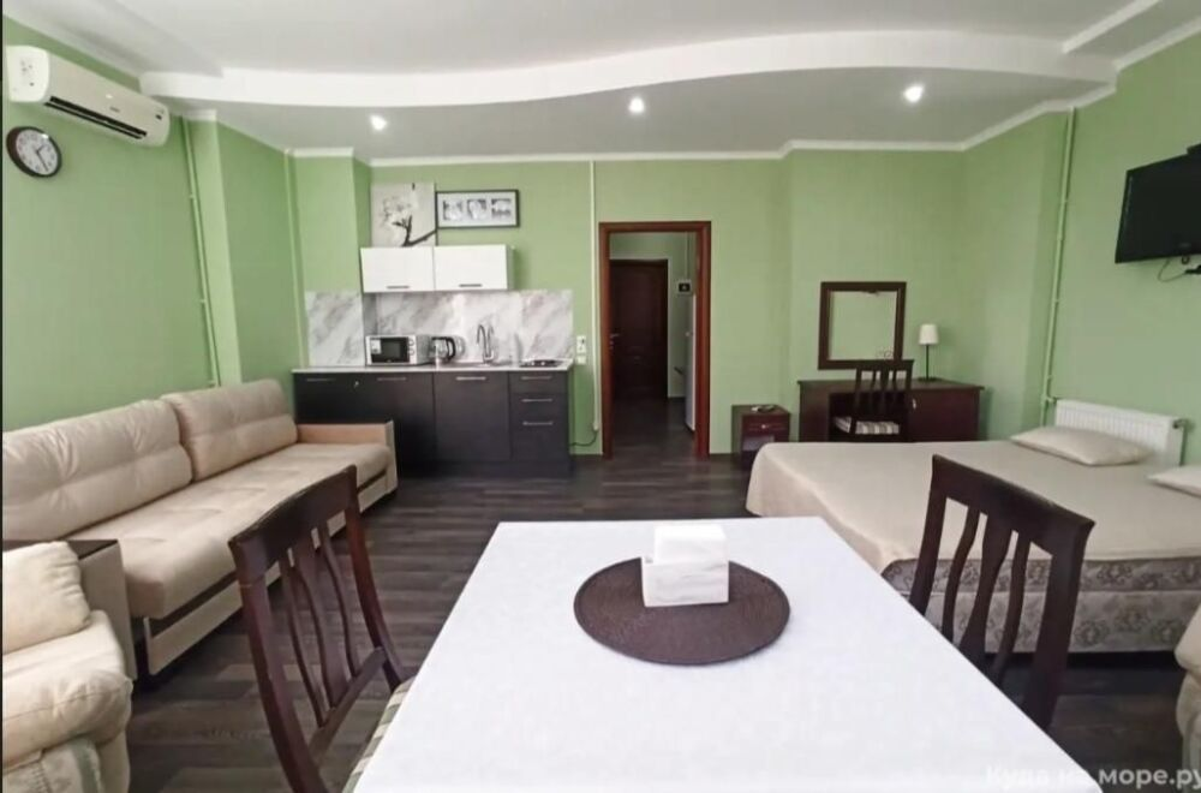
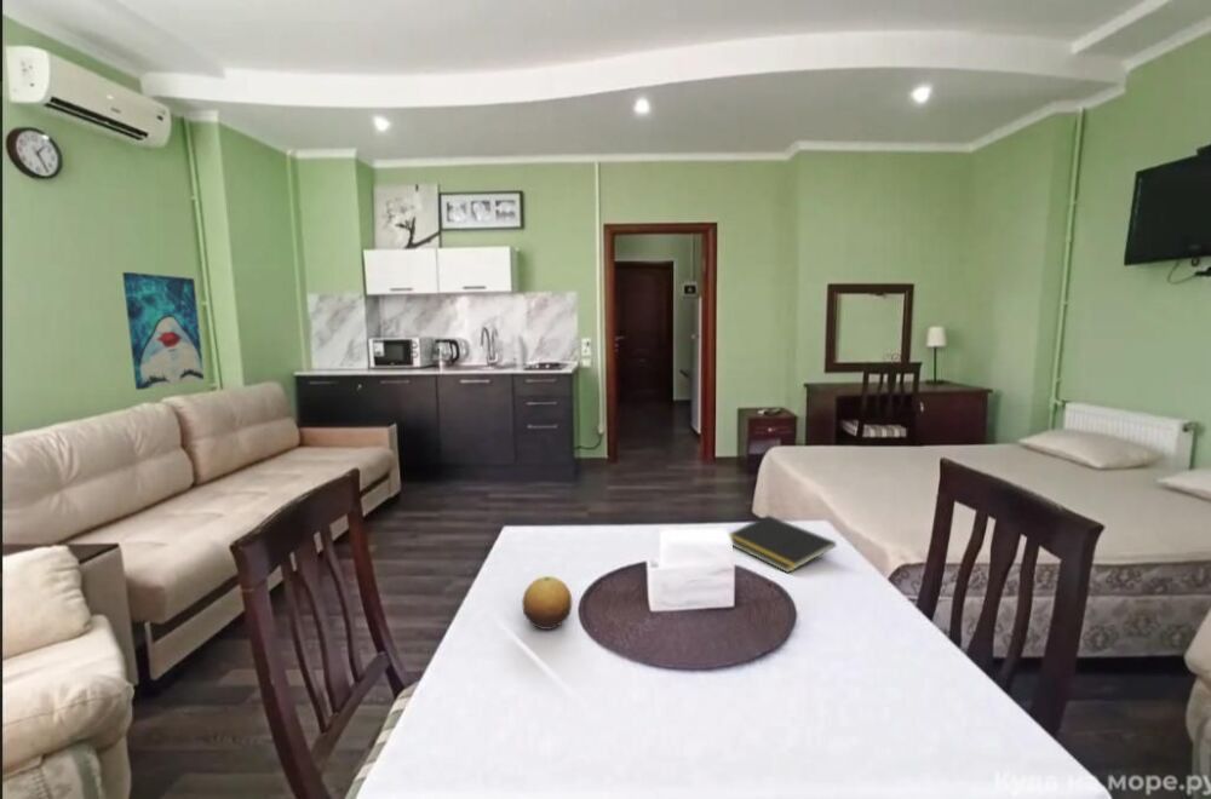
+ notepad [728,515,837,574]
+ wall art [121,271,206,391]
+ fruit [521,575,573,631]
